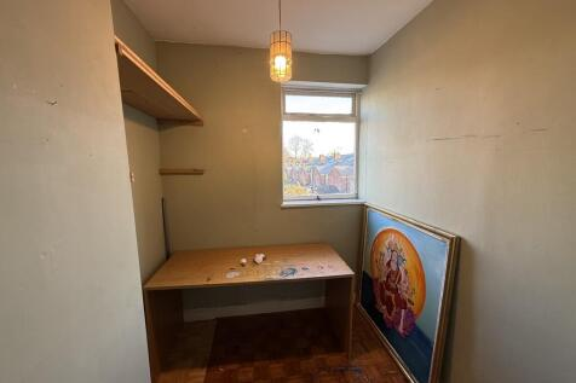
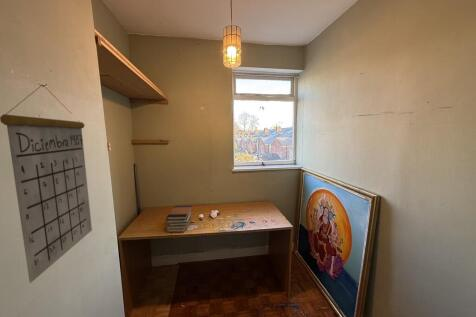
+ book stack [165,205,193,233]
+ calendar [0,83,93,284]
